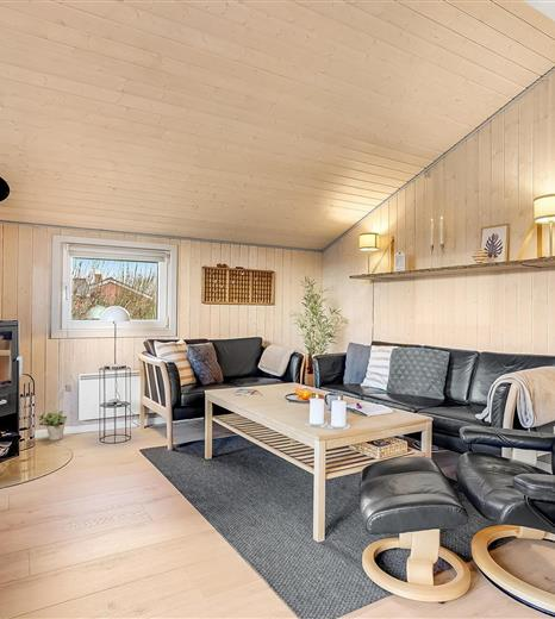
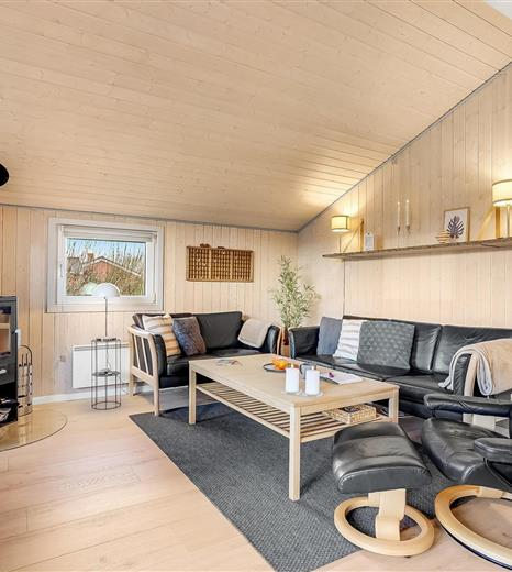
- potted plant [36,409,68,442]
